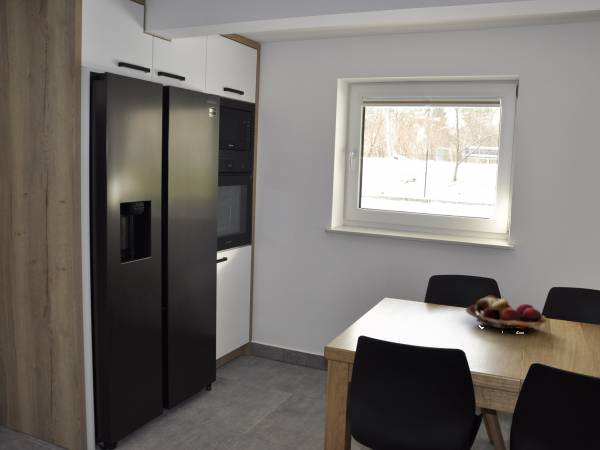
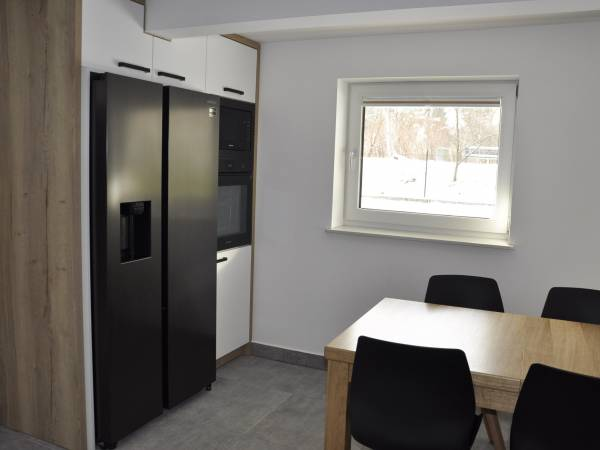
- fruit basket [465,295,548,335]
